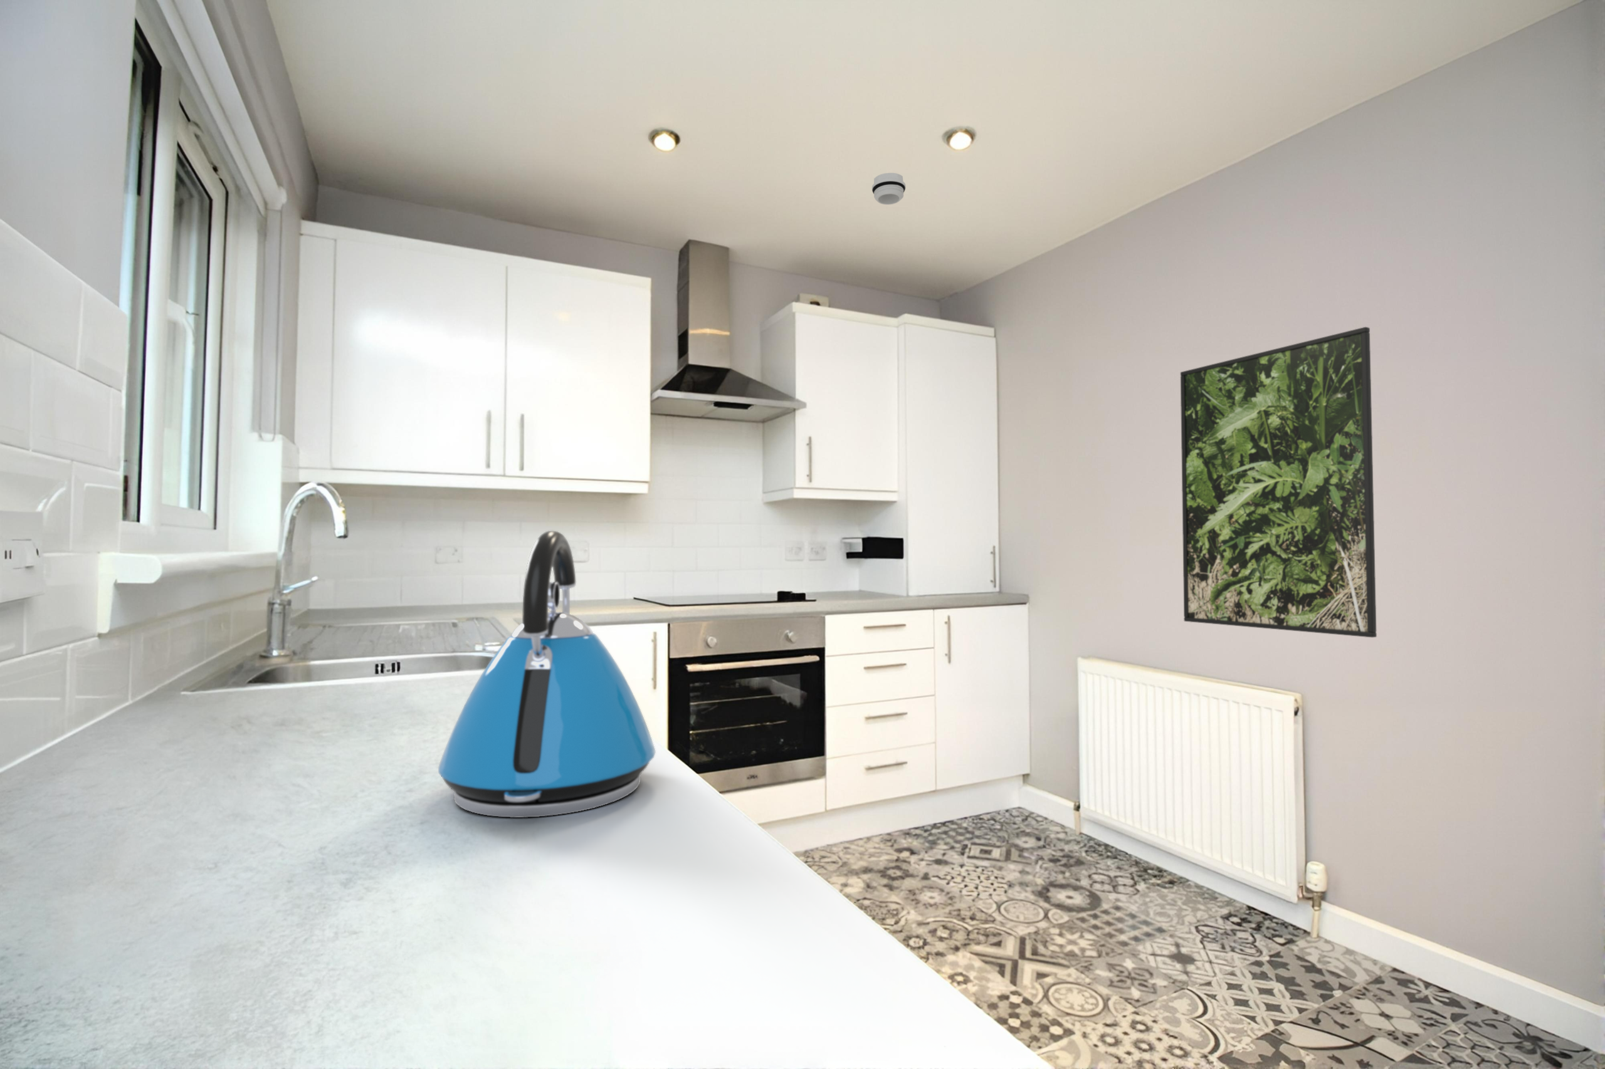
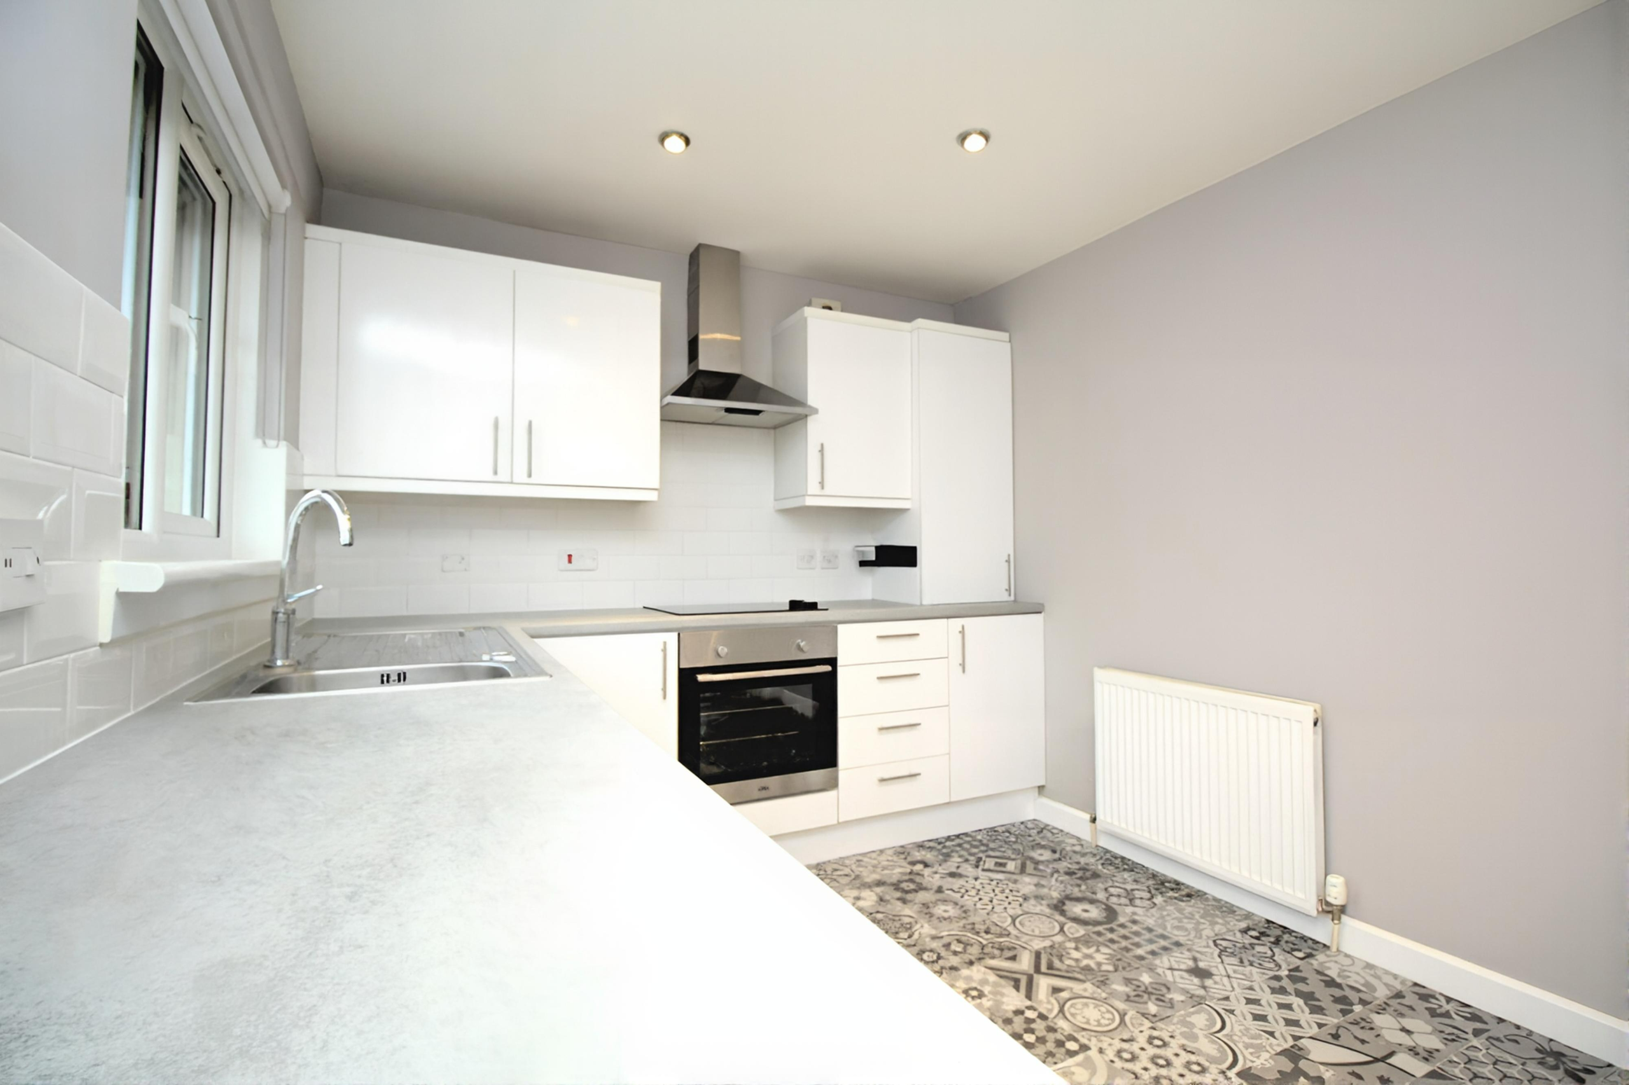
- smoke detector [871,172,906,205]
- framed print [1180,327,1377,638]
- kettle [438,530,656,818]
